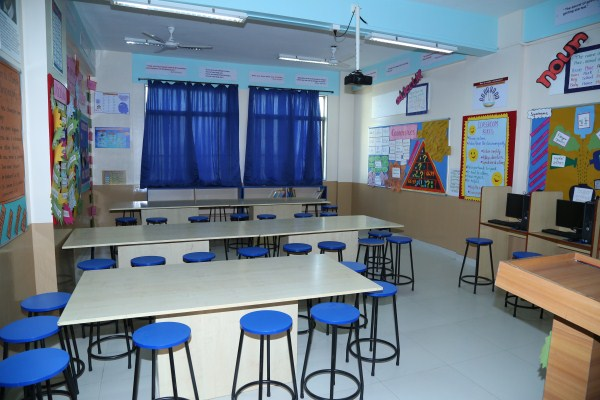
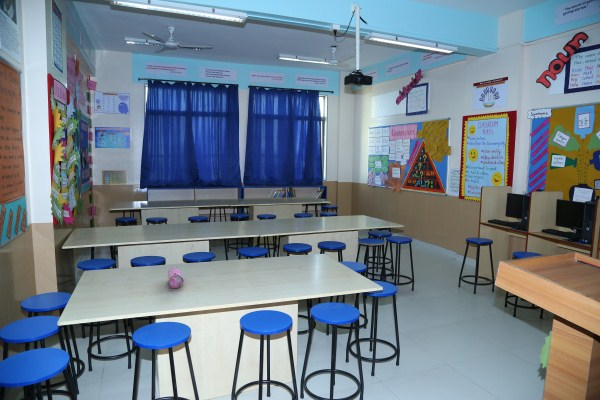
+ pencil case [167,266,184,289]
